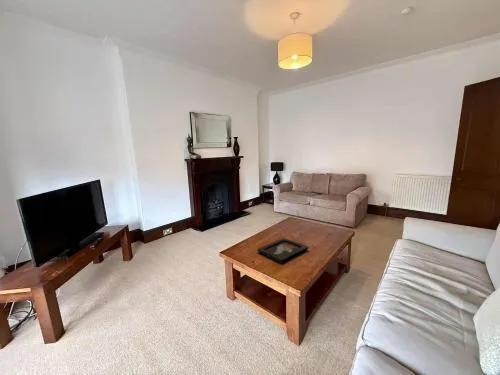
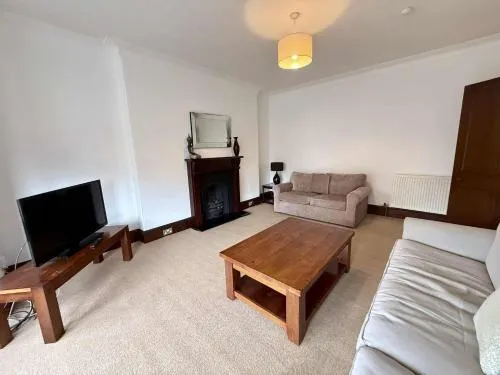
- decorative tray [257,237,310,264]
